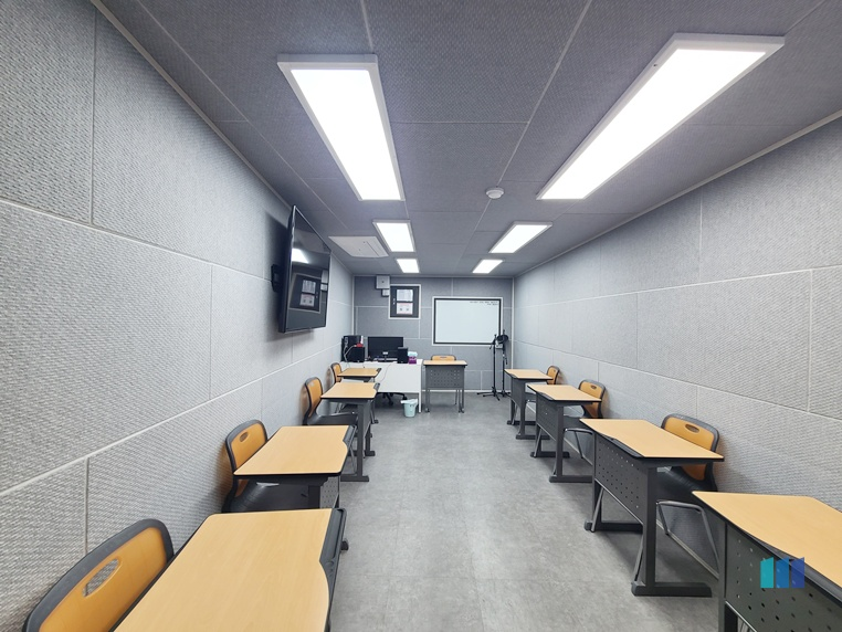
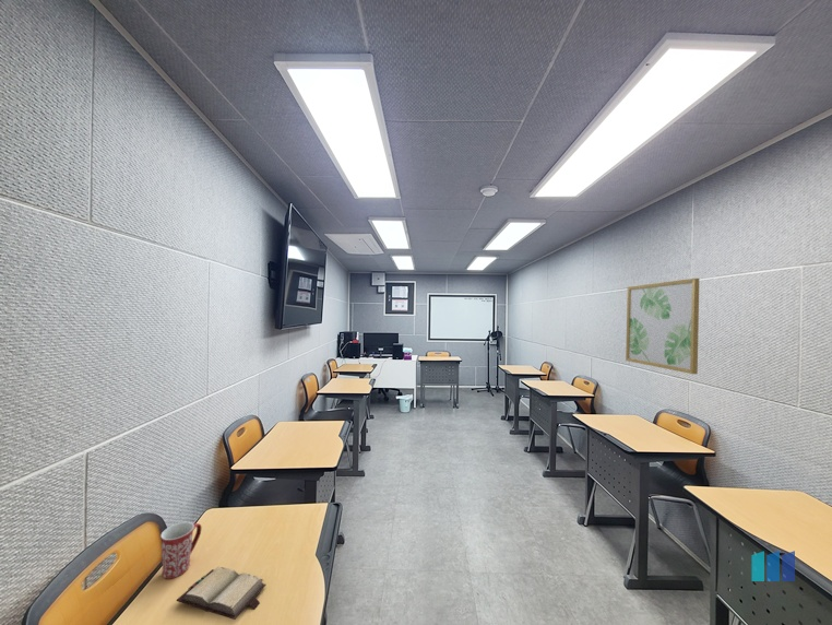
+ hardback book [176,566,266,621]
+ wall art [625,278,701,375]
+ mug [159,521,202,580]
